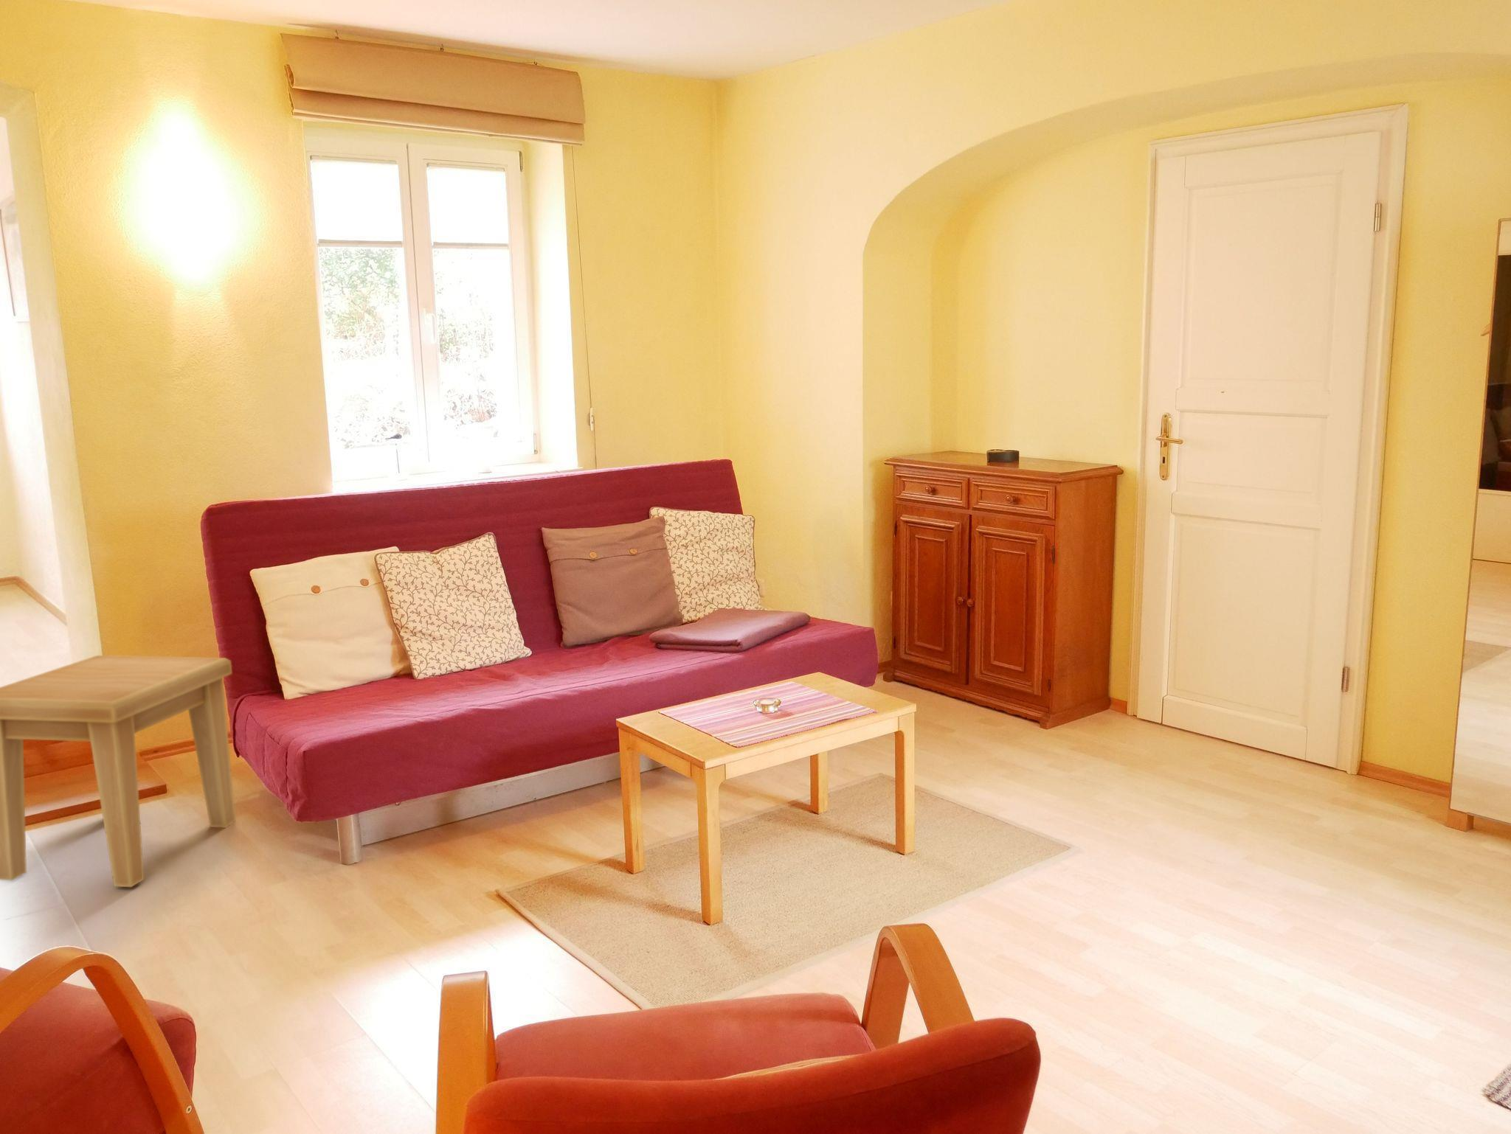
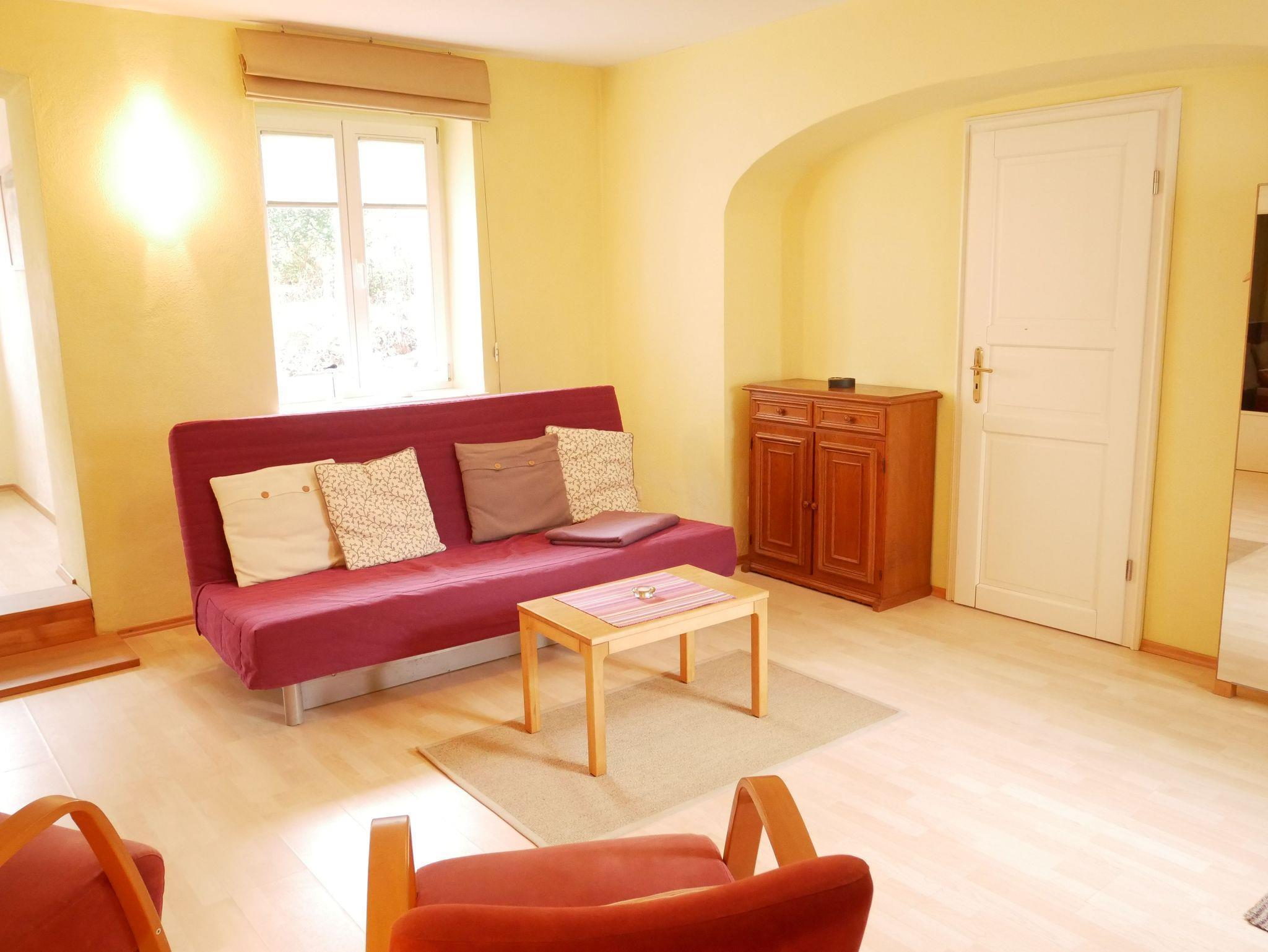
- side table [0,655,237,887]
